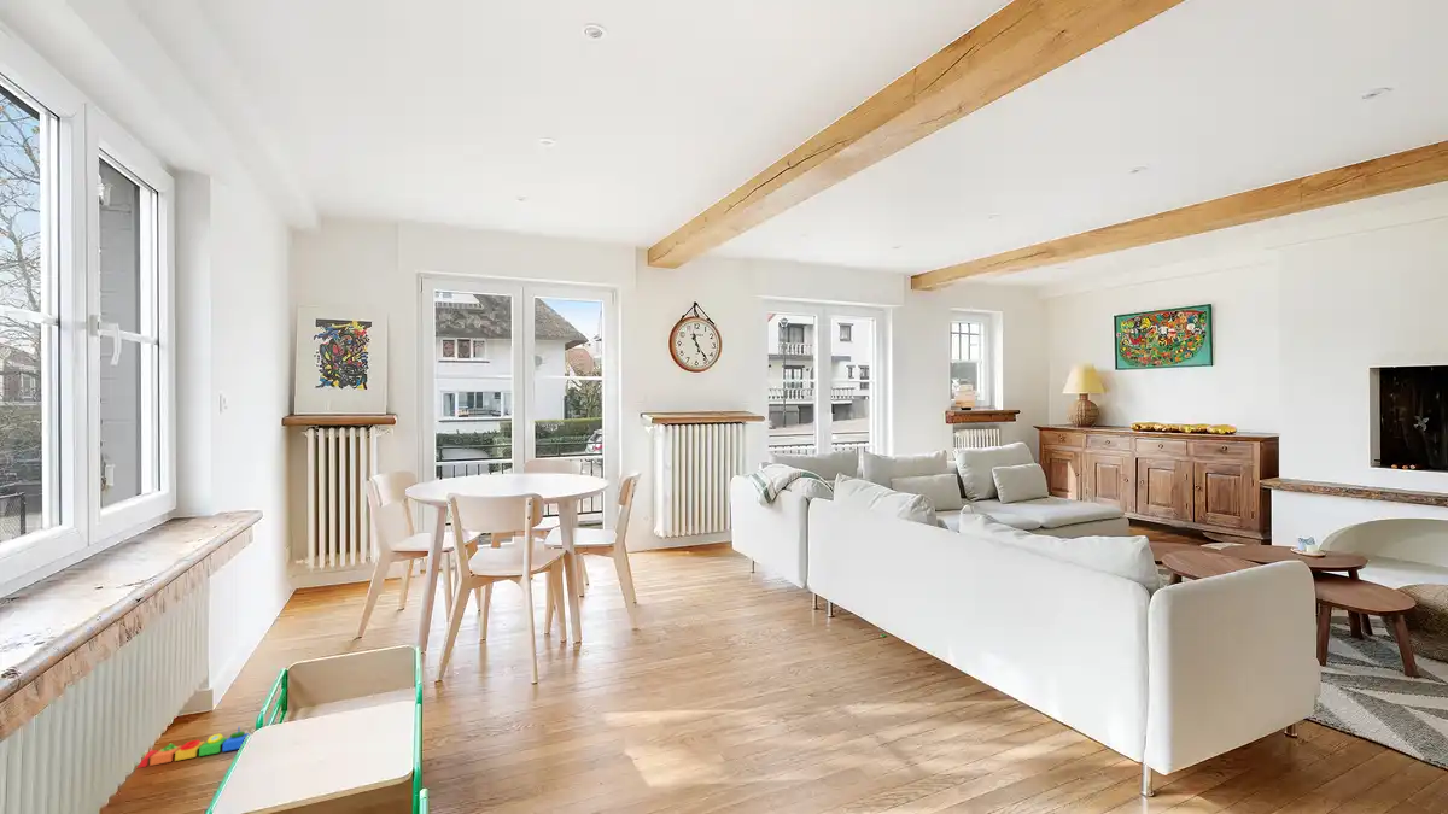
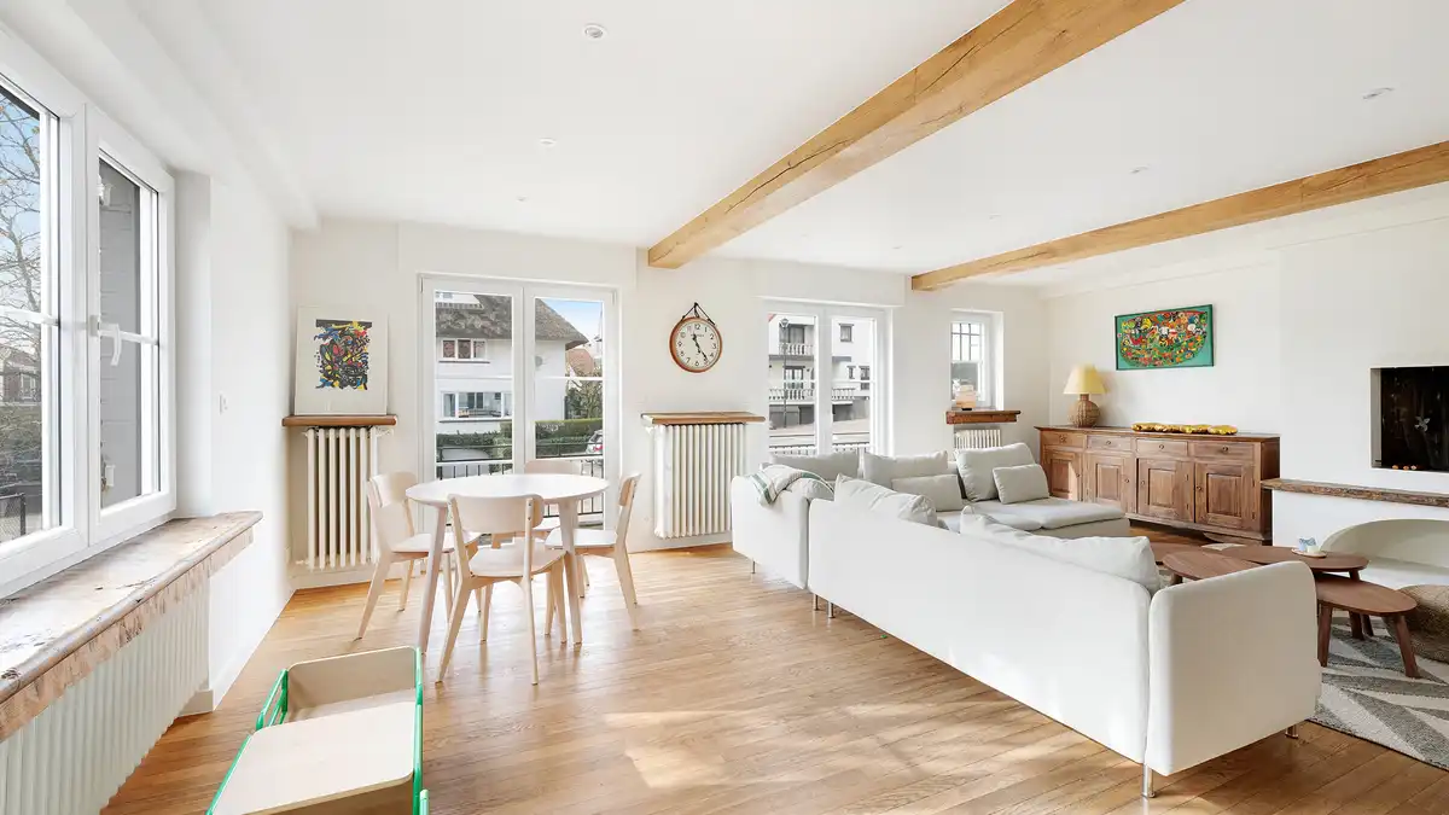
- knob puzzle [136,726,250,769]
